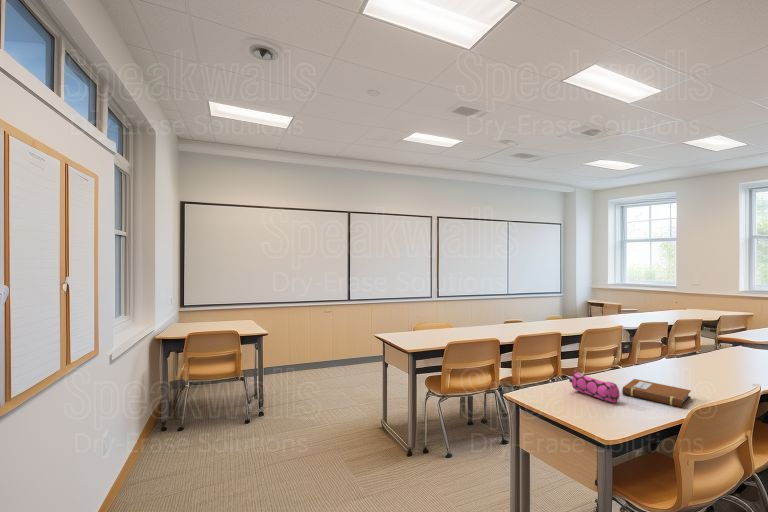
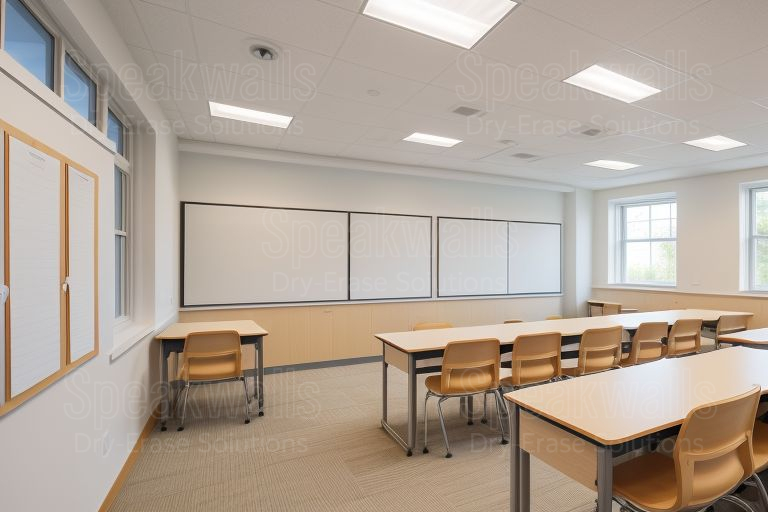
- pencil case [568,370,621,404]
- notebook [621,378,692,409]
